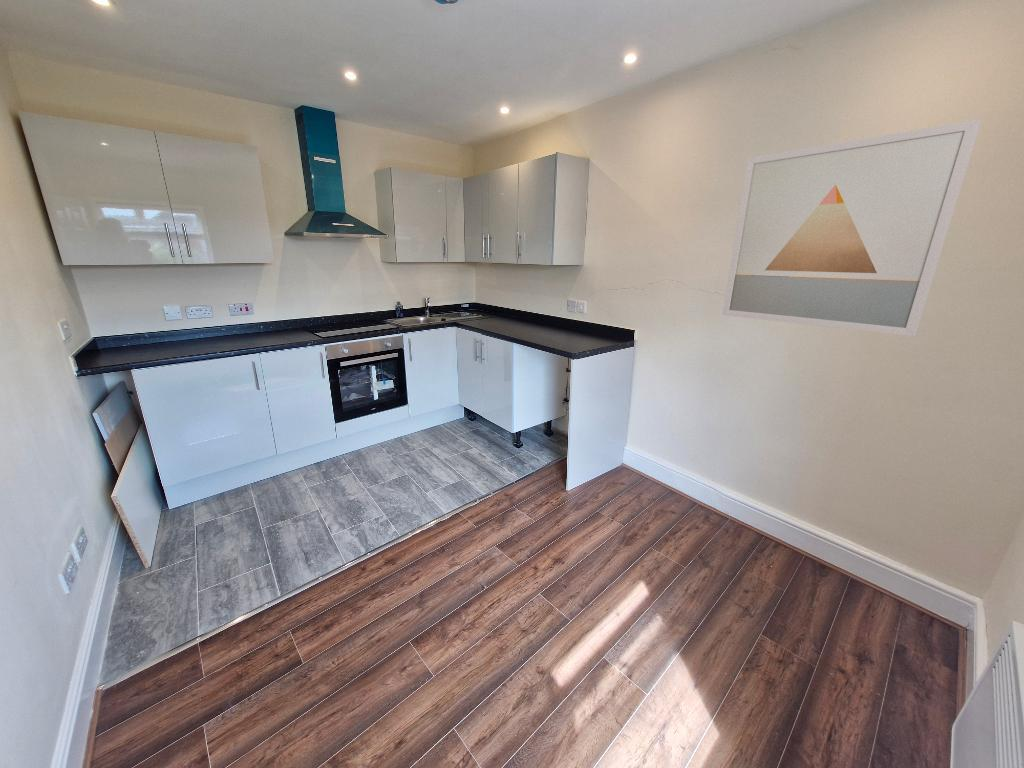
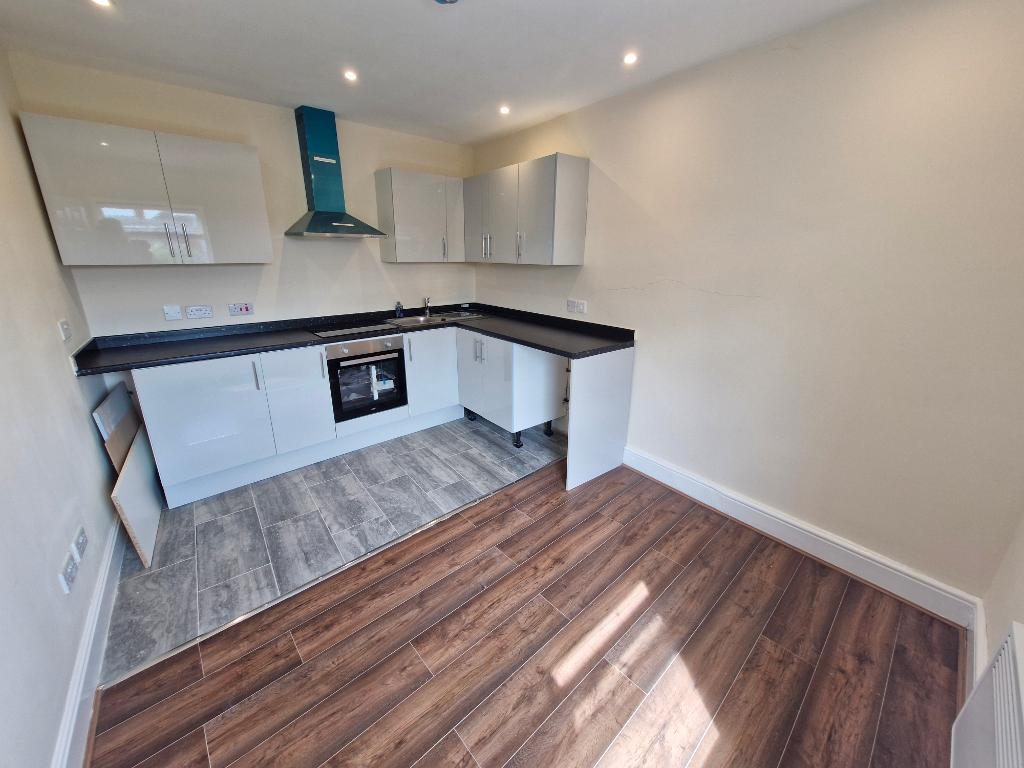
- wall art [721,118,982,337]
